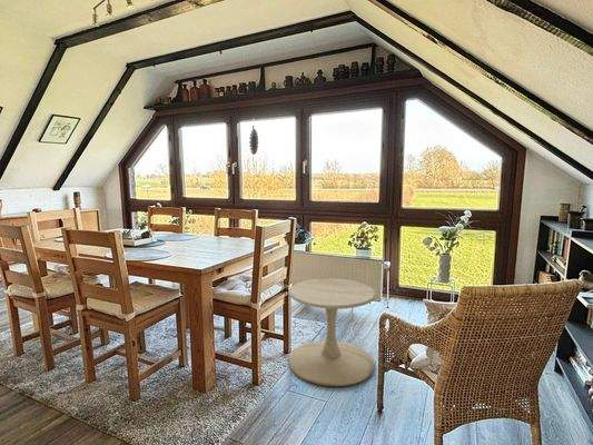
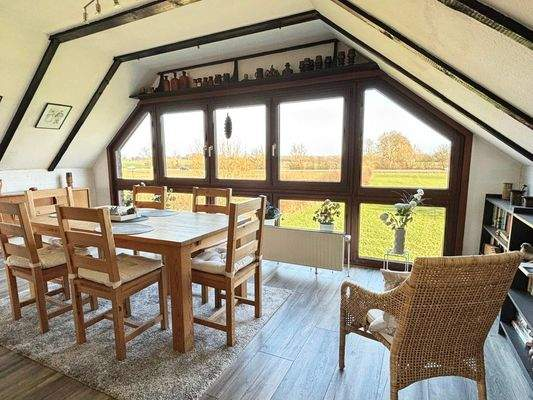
- side table [287,278,377,387]
